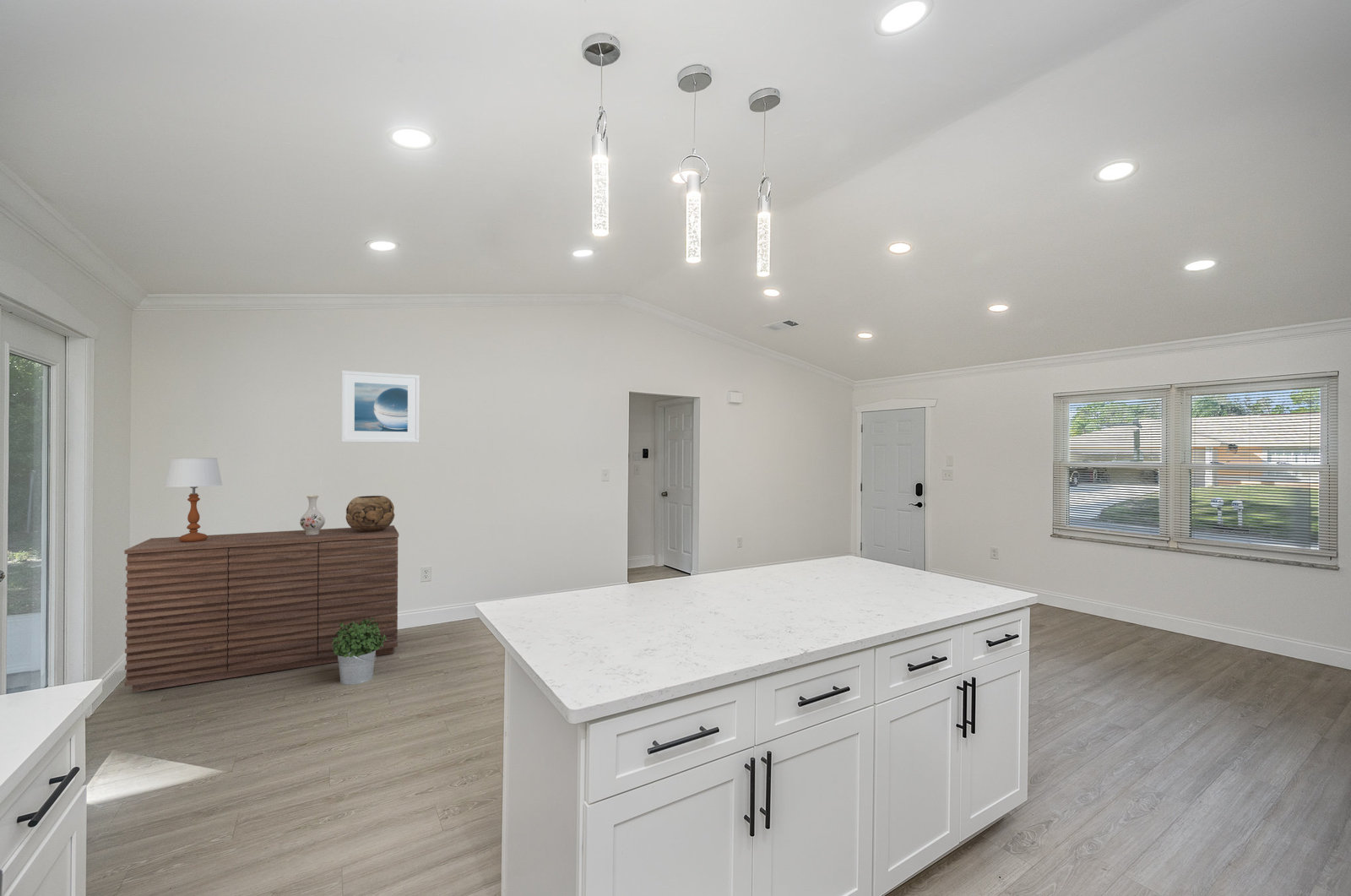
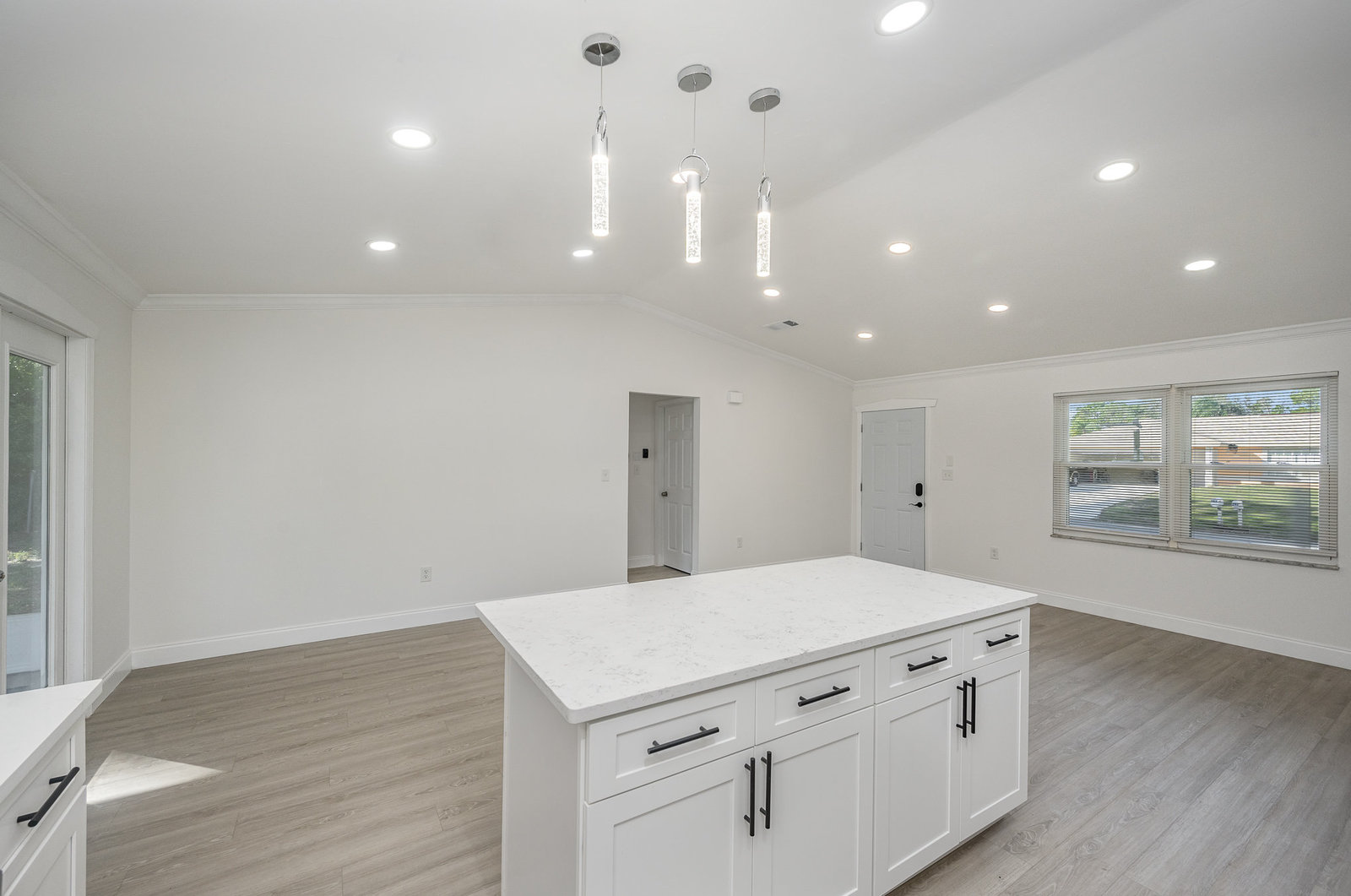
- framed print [340,370,420,443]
- vase [299,495,326,535]
- potted plant [332,617,387,686]
- sideboard [123,524,399,693]
- table lamp [163,457,223,542]
- decorative bowl [345,495,396,532]
